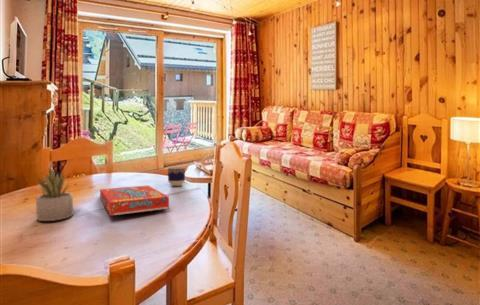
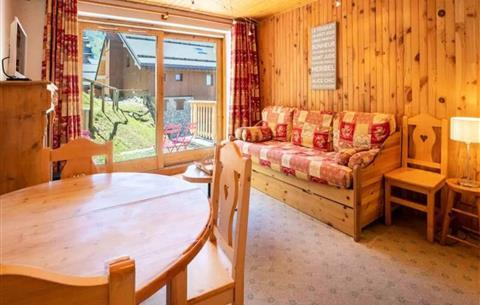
- cup [166,165,186,187]
- succulent plant [34,166,74,222]
- snack box [99,184,170,217]
